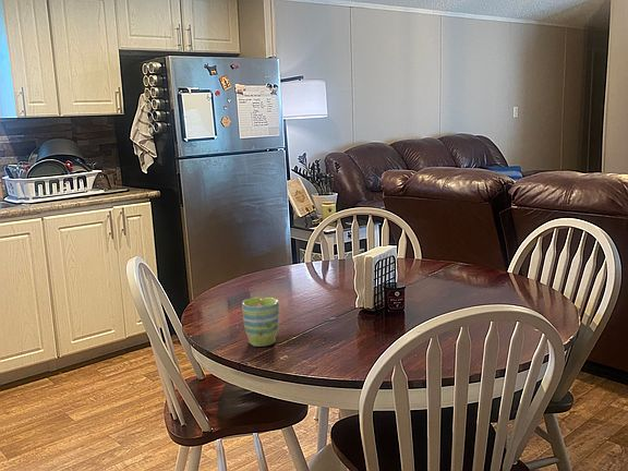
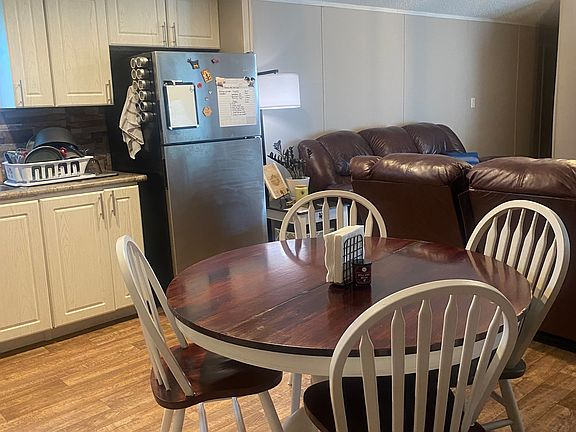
- mug [241,295,280,348]
